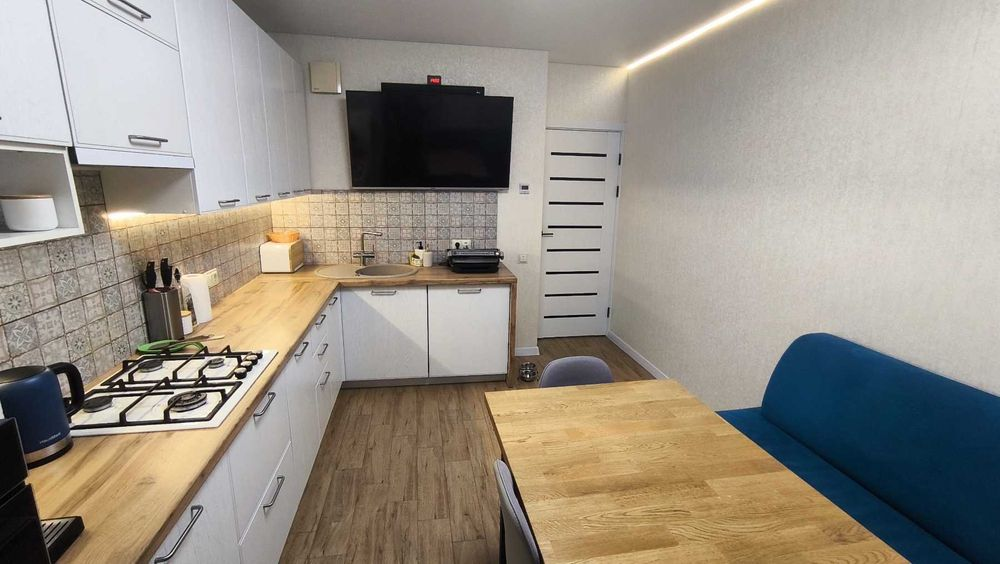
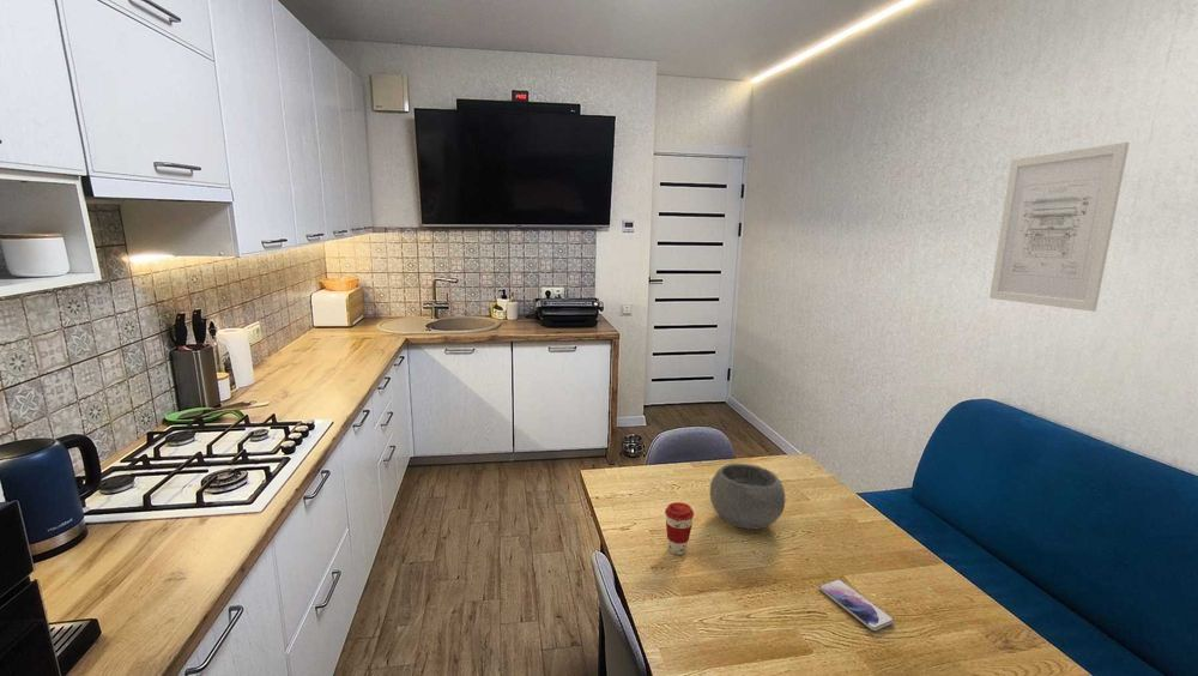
+ bowl [709,463,786,531]
+ coffee cup [664,501,695,556]
+ wall art [988,141,1131,313]
+ smartphone [818,578,896,632]
